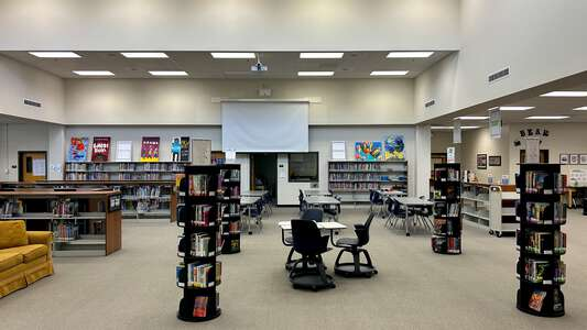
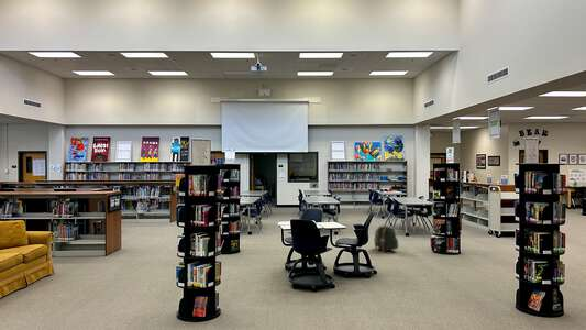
+ backpack [373,224,399,252]
